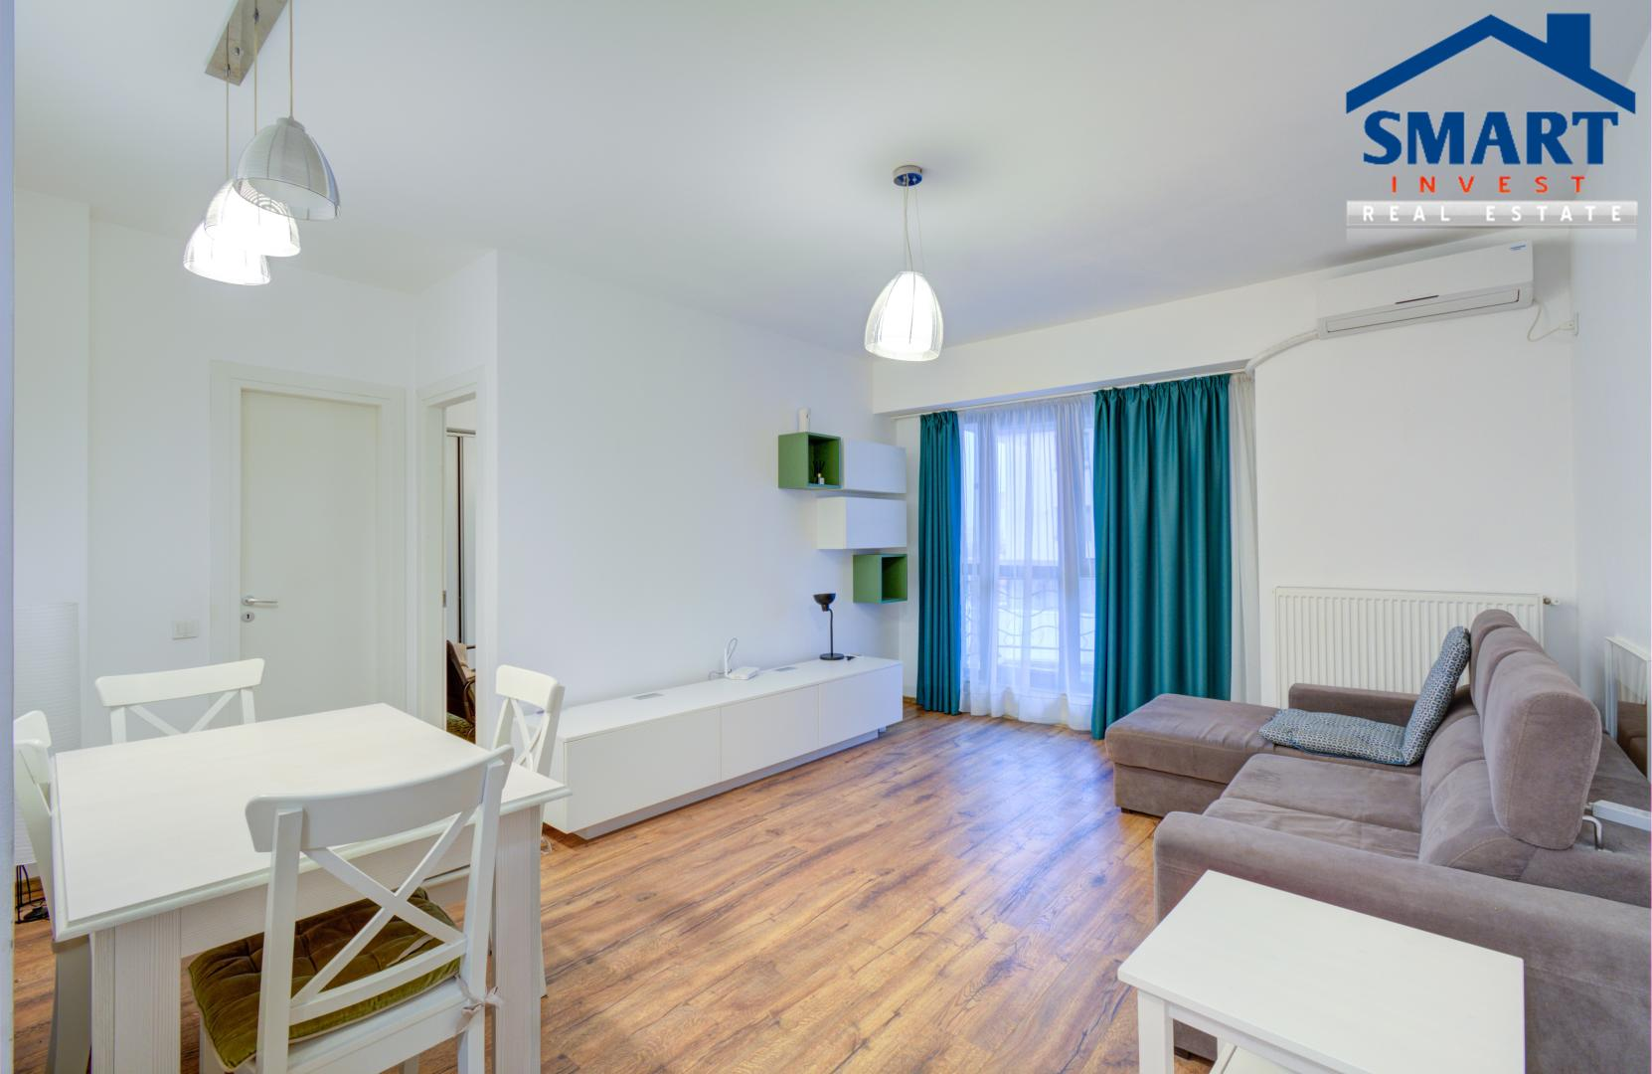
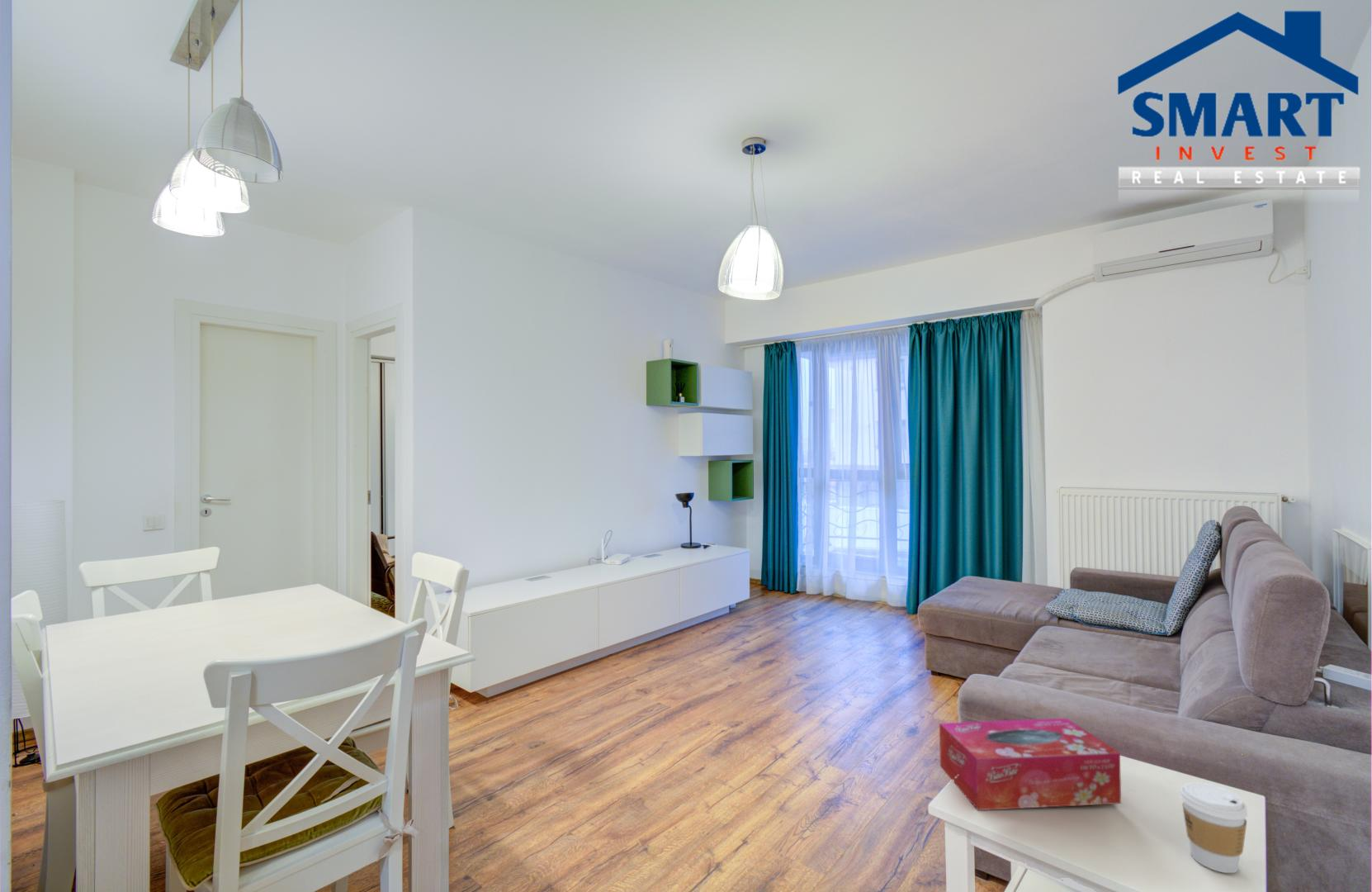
+ coffee cup [1179,781,1248,874]
+ tissue box [939,718,1122,811]
